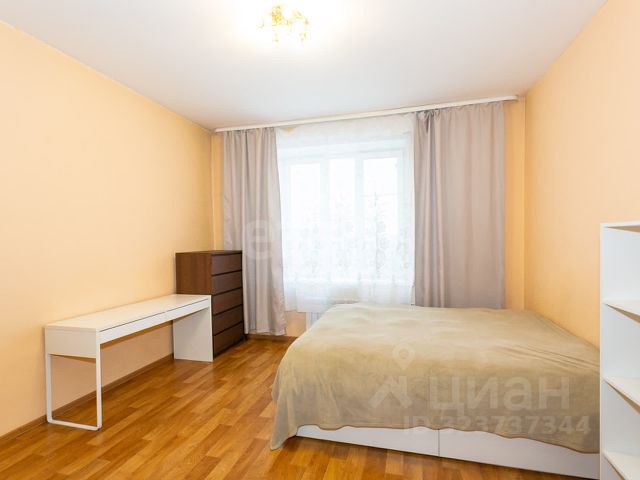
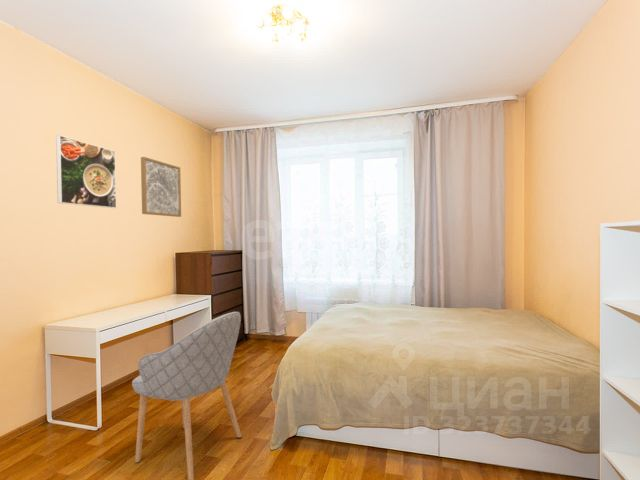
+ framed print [55,134,117,209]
+ chair [131,311,243,480]
+ wall art [140,156,182,218]
